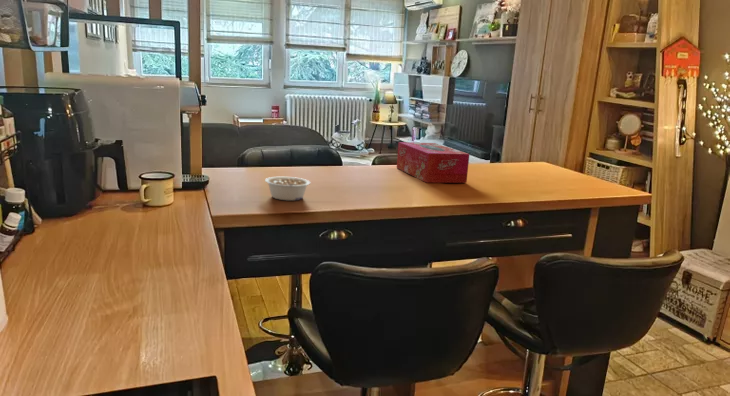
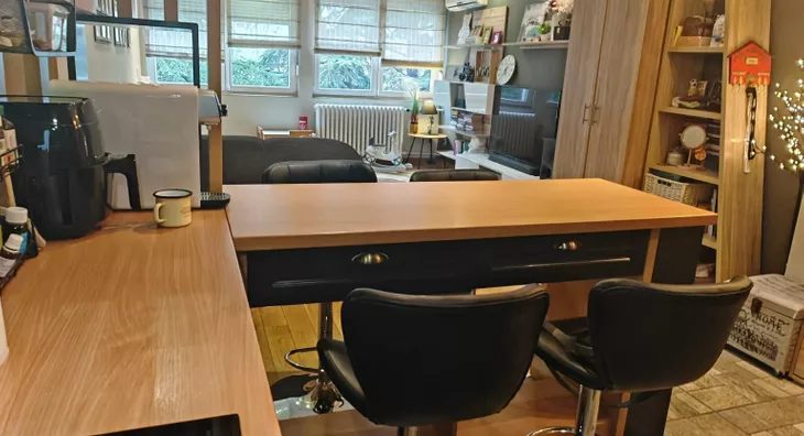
- tissue box [396,141,470,184]
- legume [264,176,311,202]
